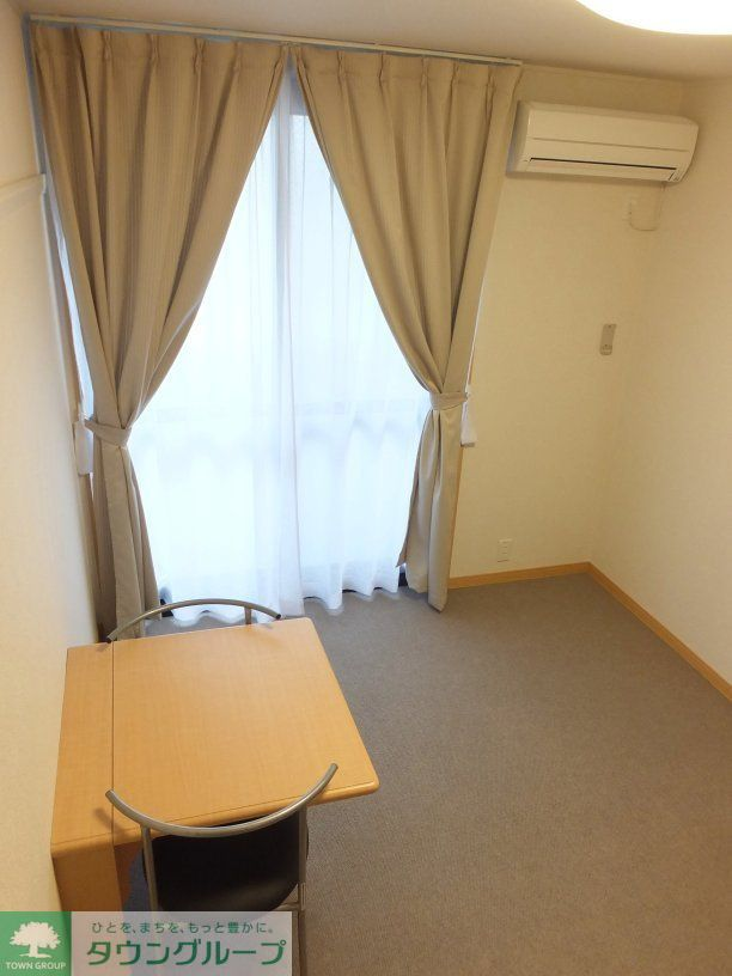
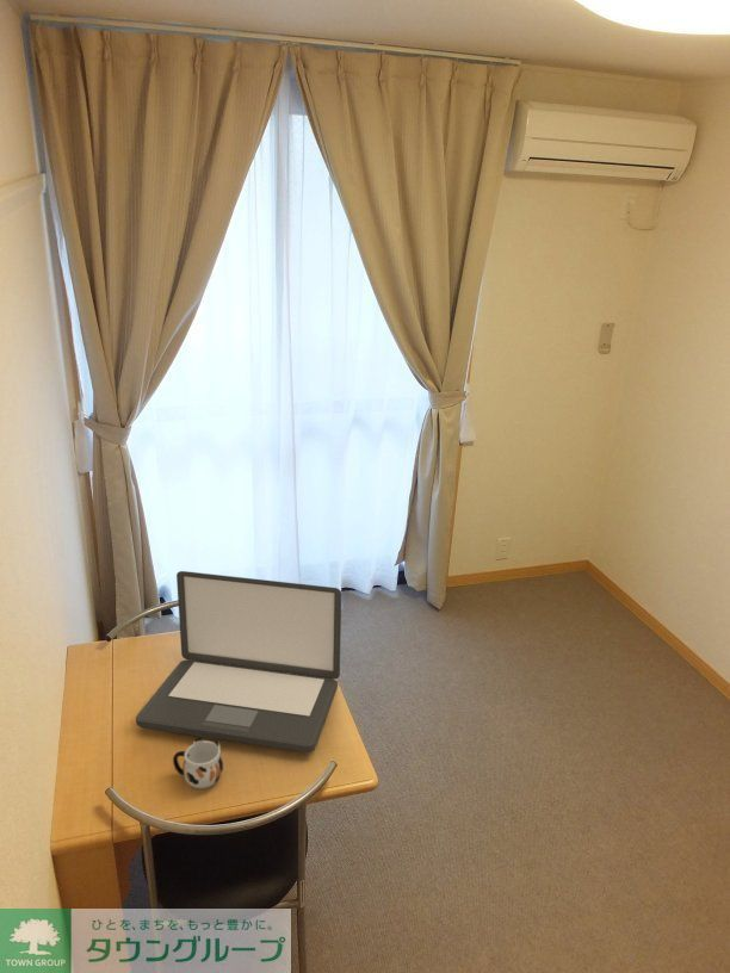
+ laptop [135,570,342,754]
+ mug [172,736,224,789]
